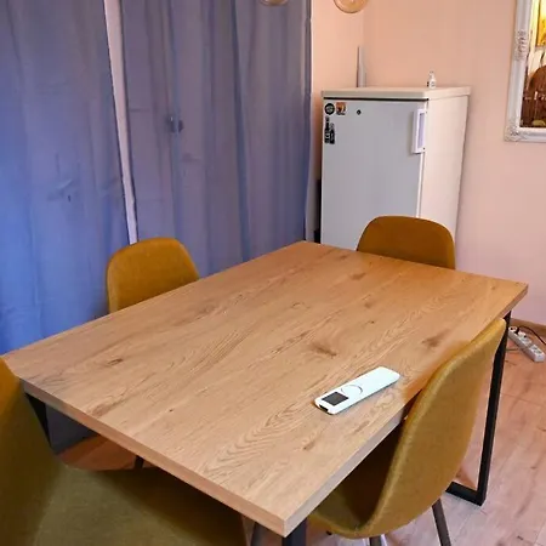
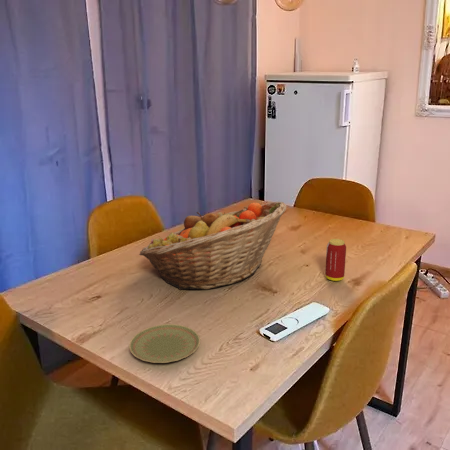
+ beverage can [324,238,347,282]
+ fruit basket [138,201,287,291]
+ plate [128,323,201,364]
